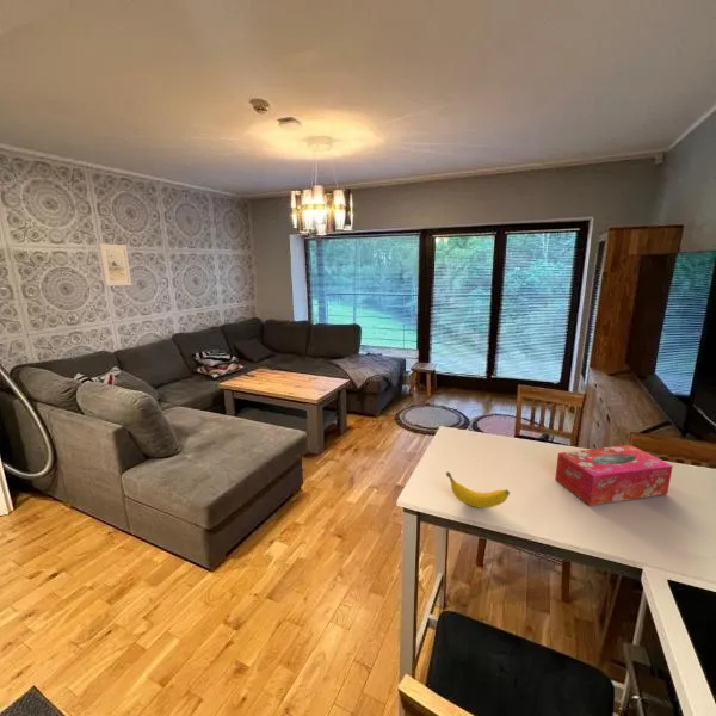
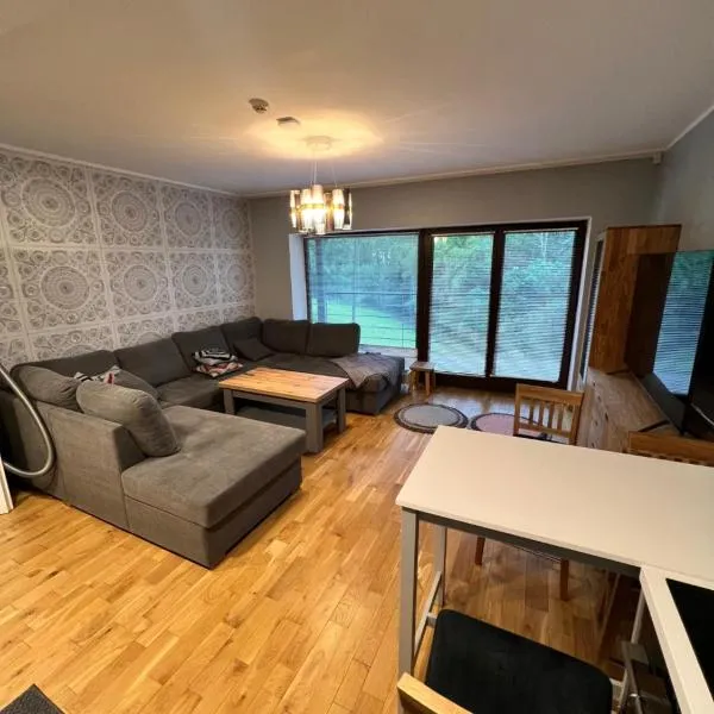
- banana [445,470,511,510]
- tissue box [554,444,674,506]
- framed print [97,242,132,288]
